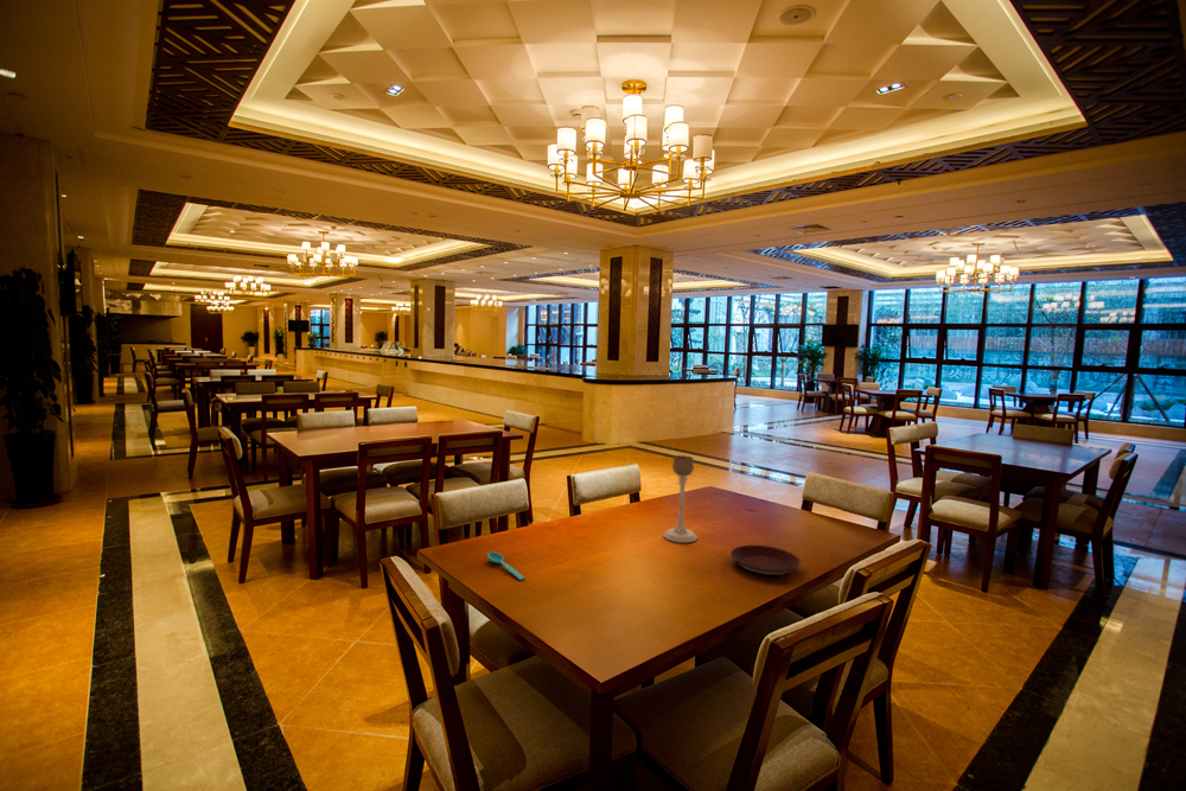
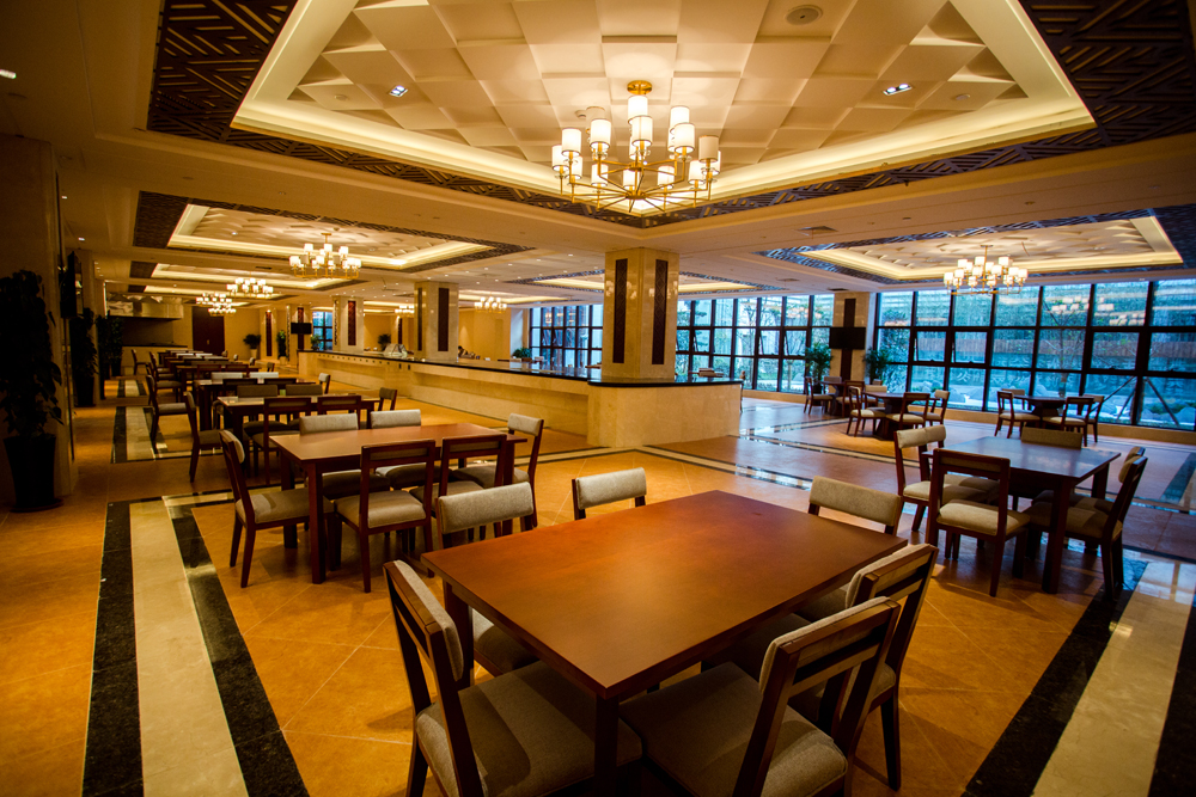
- plate [729,544,802,576]
- spoon [486,551,527,581]
- candle holder [662,454,699,544]
